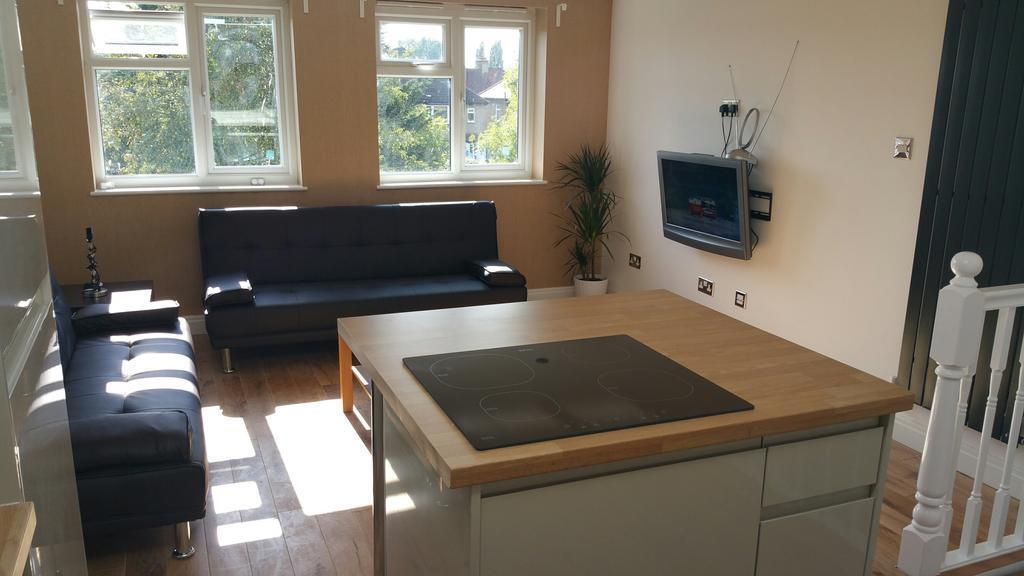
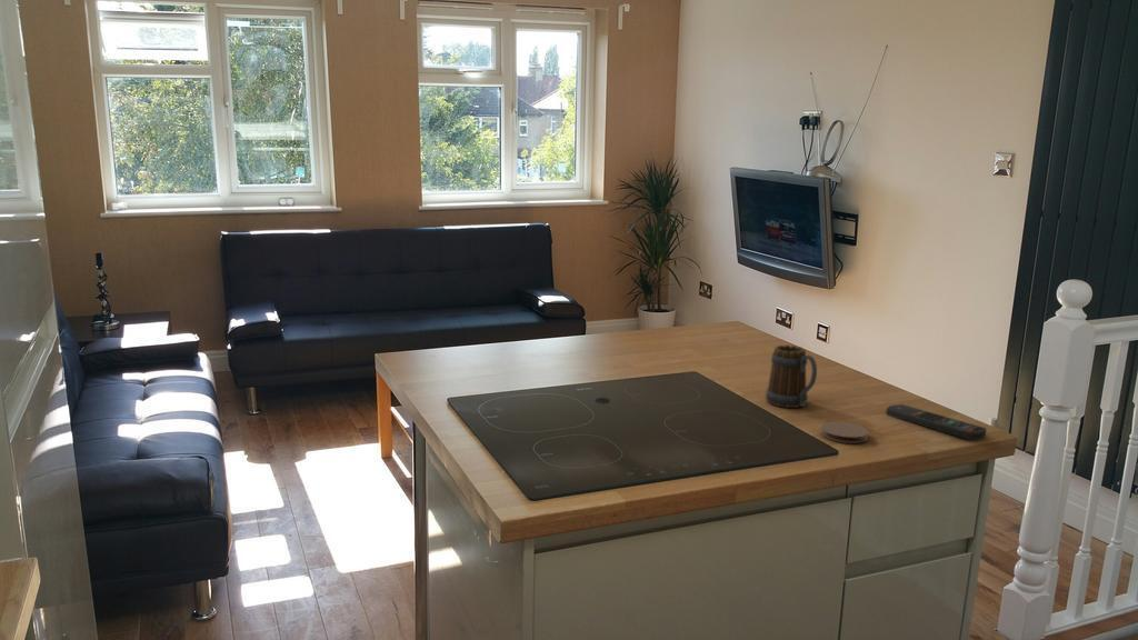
+ mug [765,344,818,409]
+ coaster [819,421,870,444]
+ remote control [886,403,987,441]
